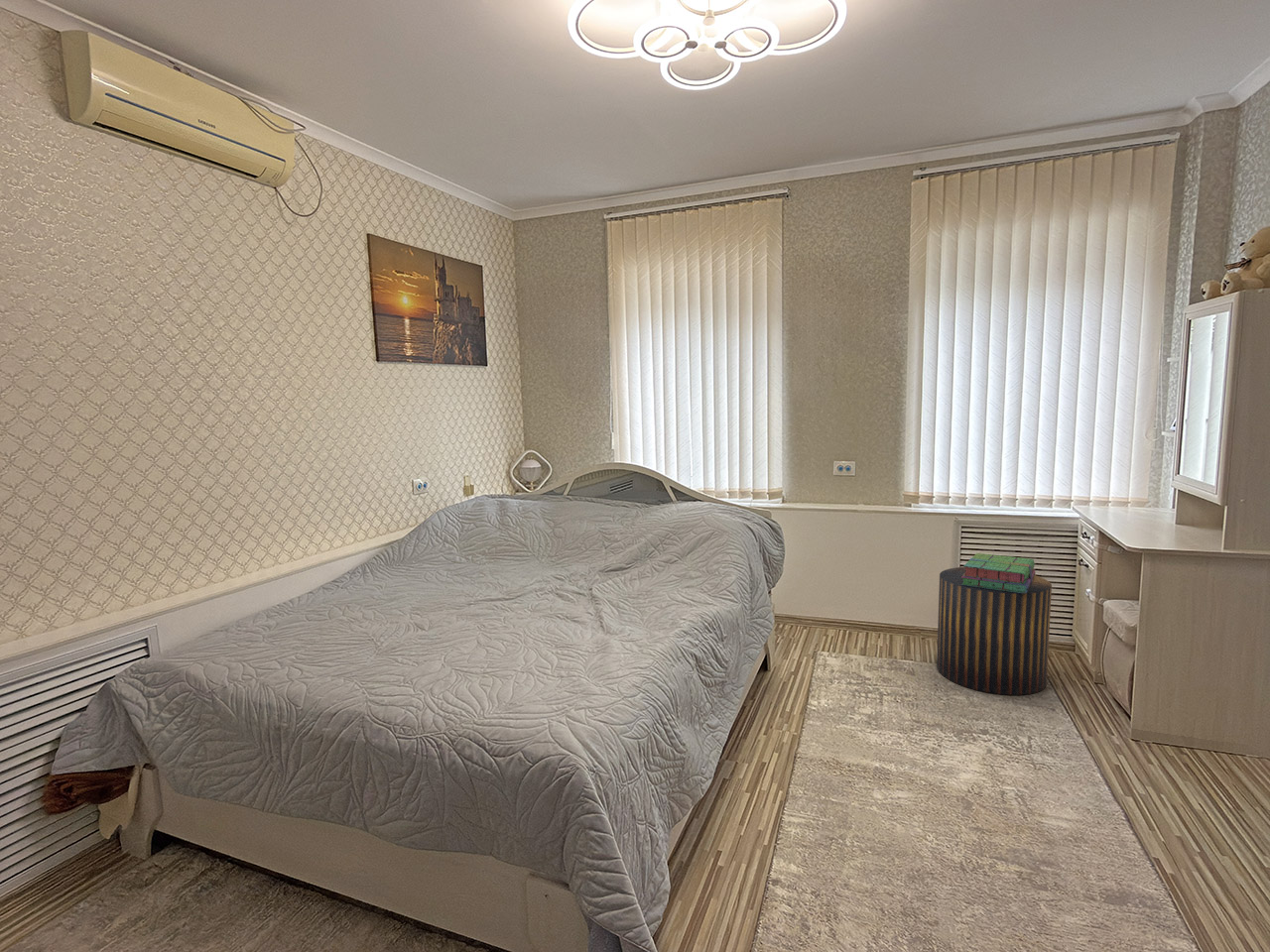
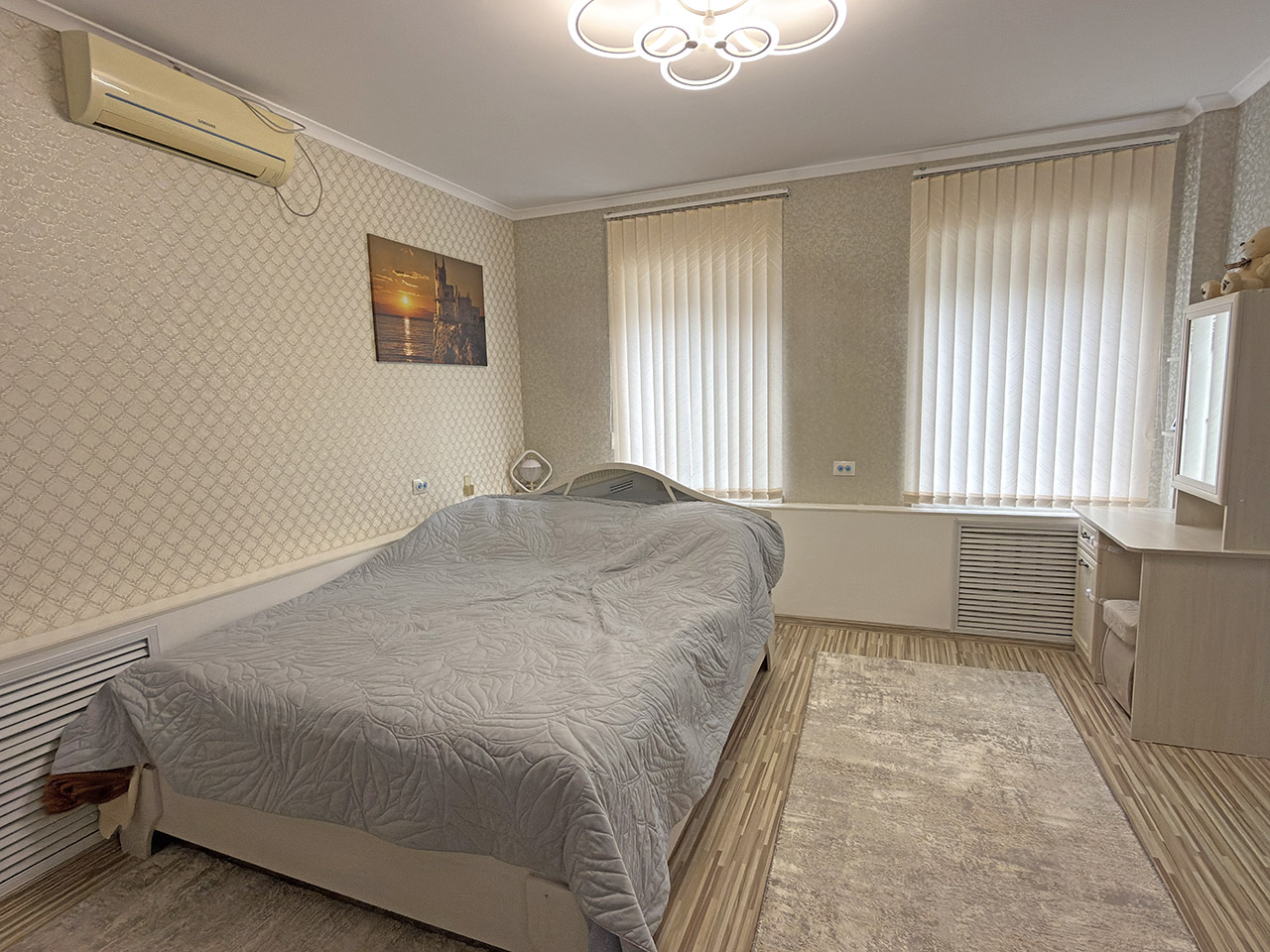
- stool [936,566,1053,696]
- stack of books [961,552,1036,593]
